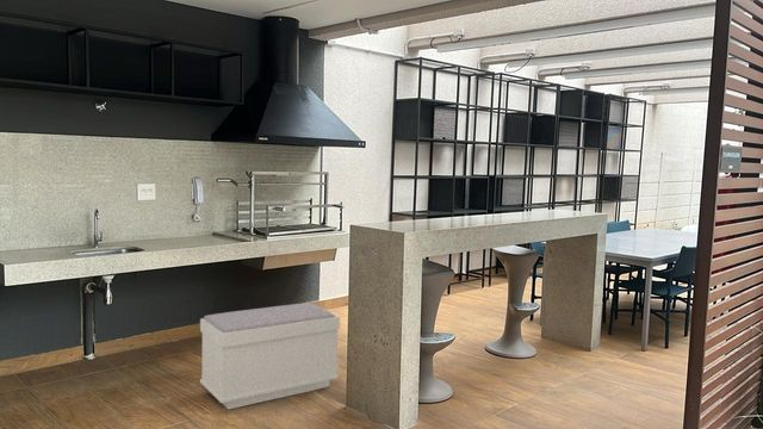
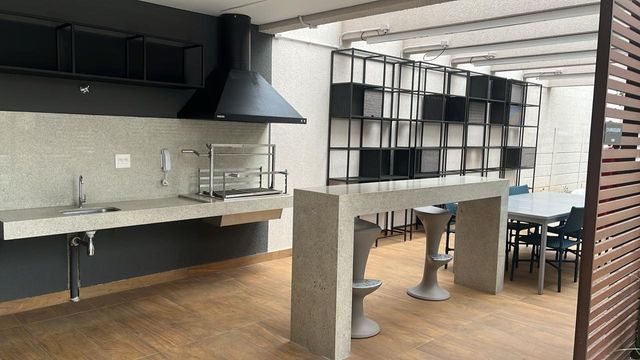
- bench [199,301,341,411]
